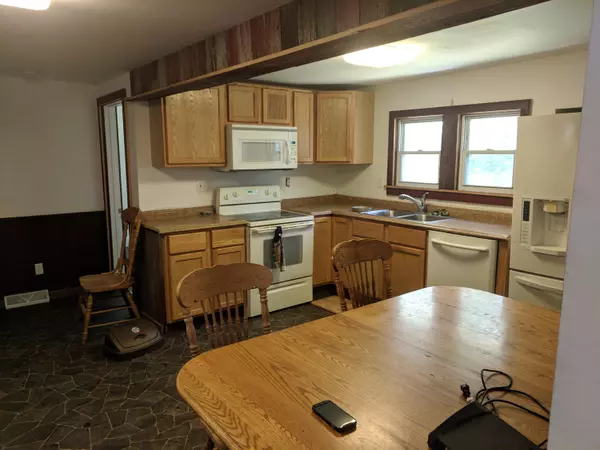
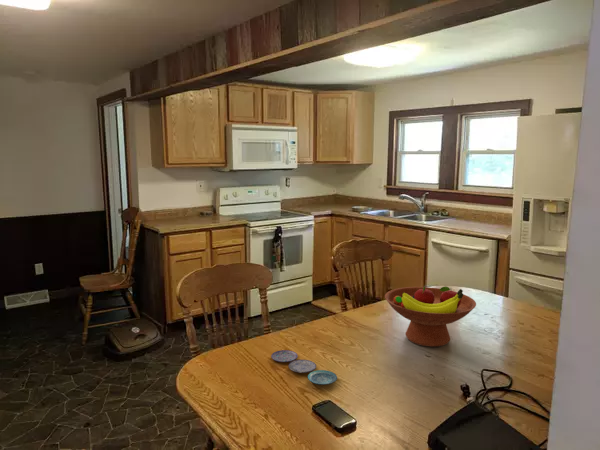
+ plate [270,349,338,386]
+ fruit bowl [384,285,477,348]
